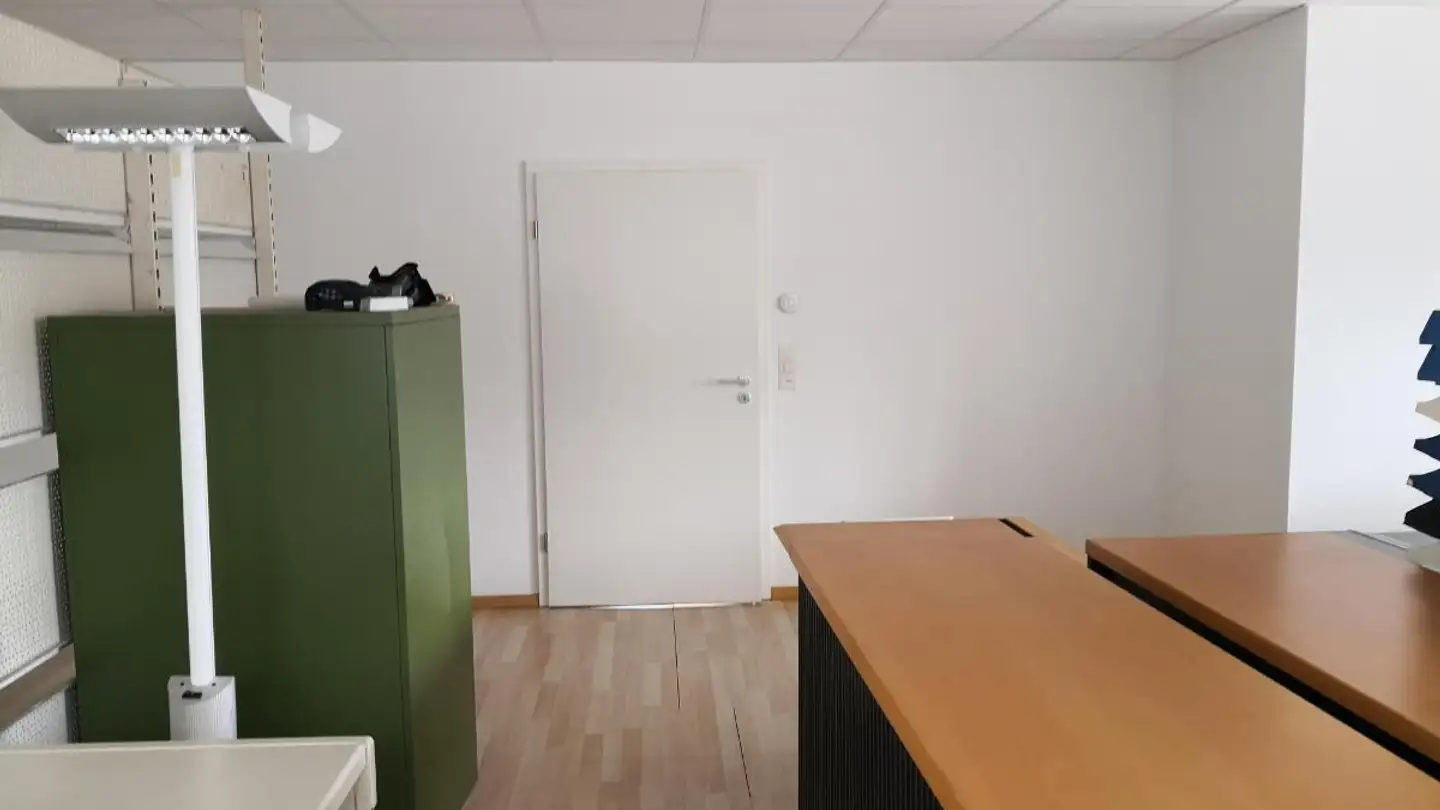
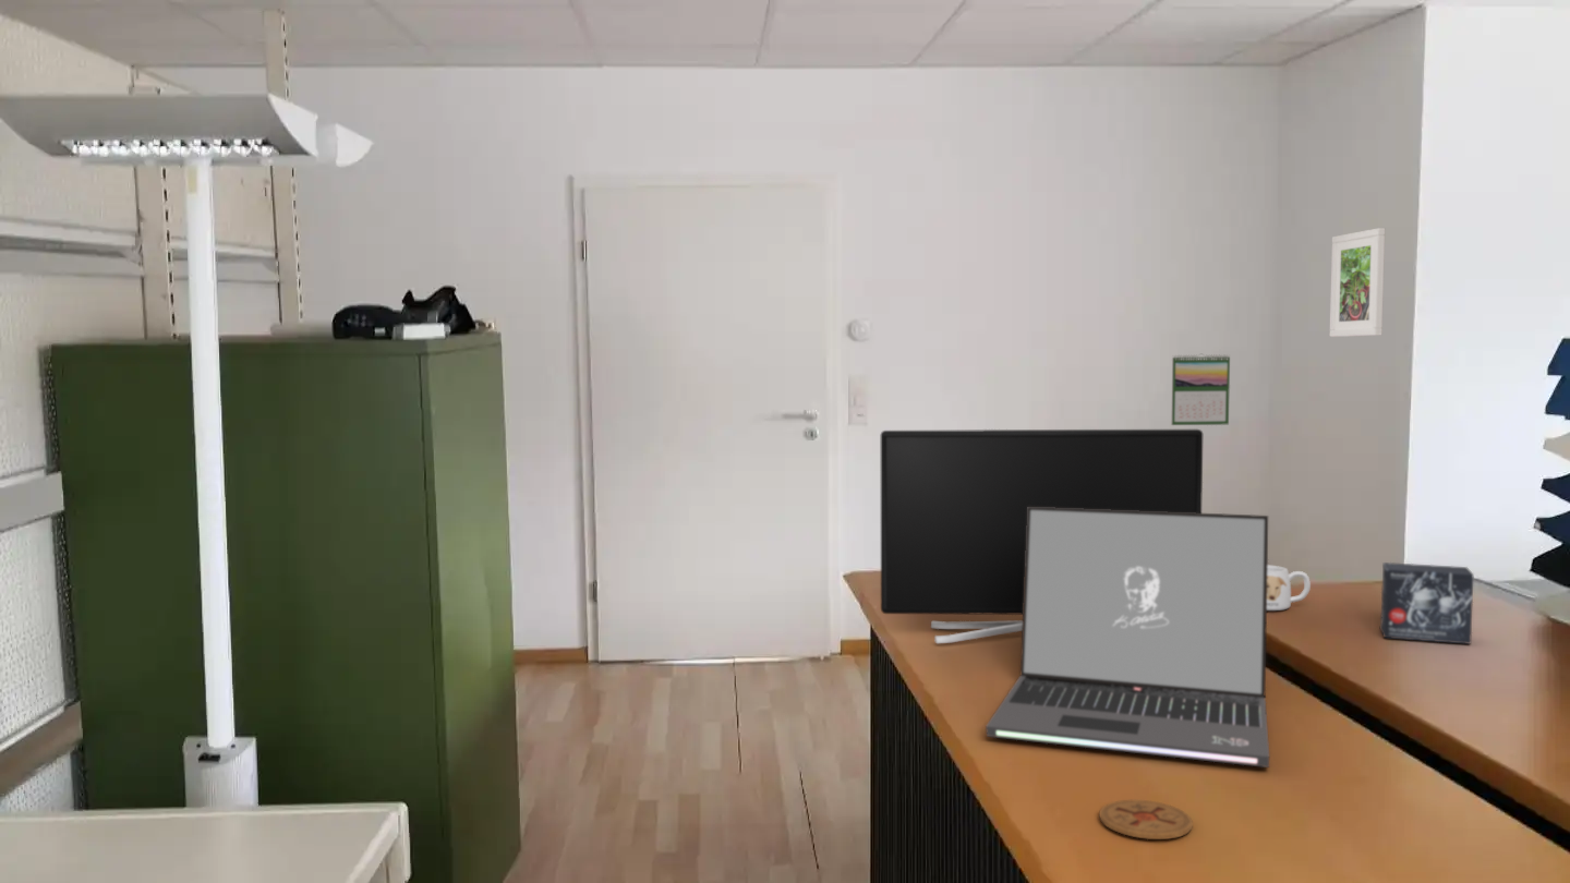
+ coaster [1099,799,1194,840]
+ mug [1267,564,1312,612]
+ monitor [880,428,1204,644]
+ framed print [1329,227,1386,338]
+ calendar [1170,353,1231,426]
+ small box [1379,561,1475,645]
+ laptop [985,507,1270,769]
